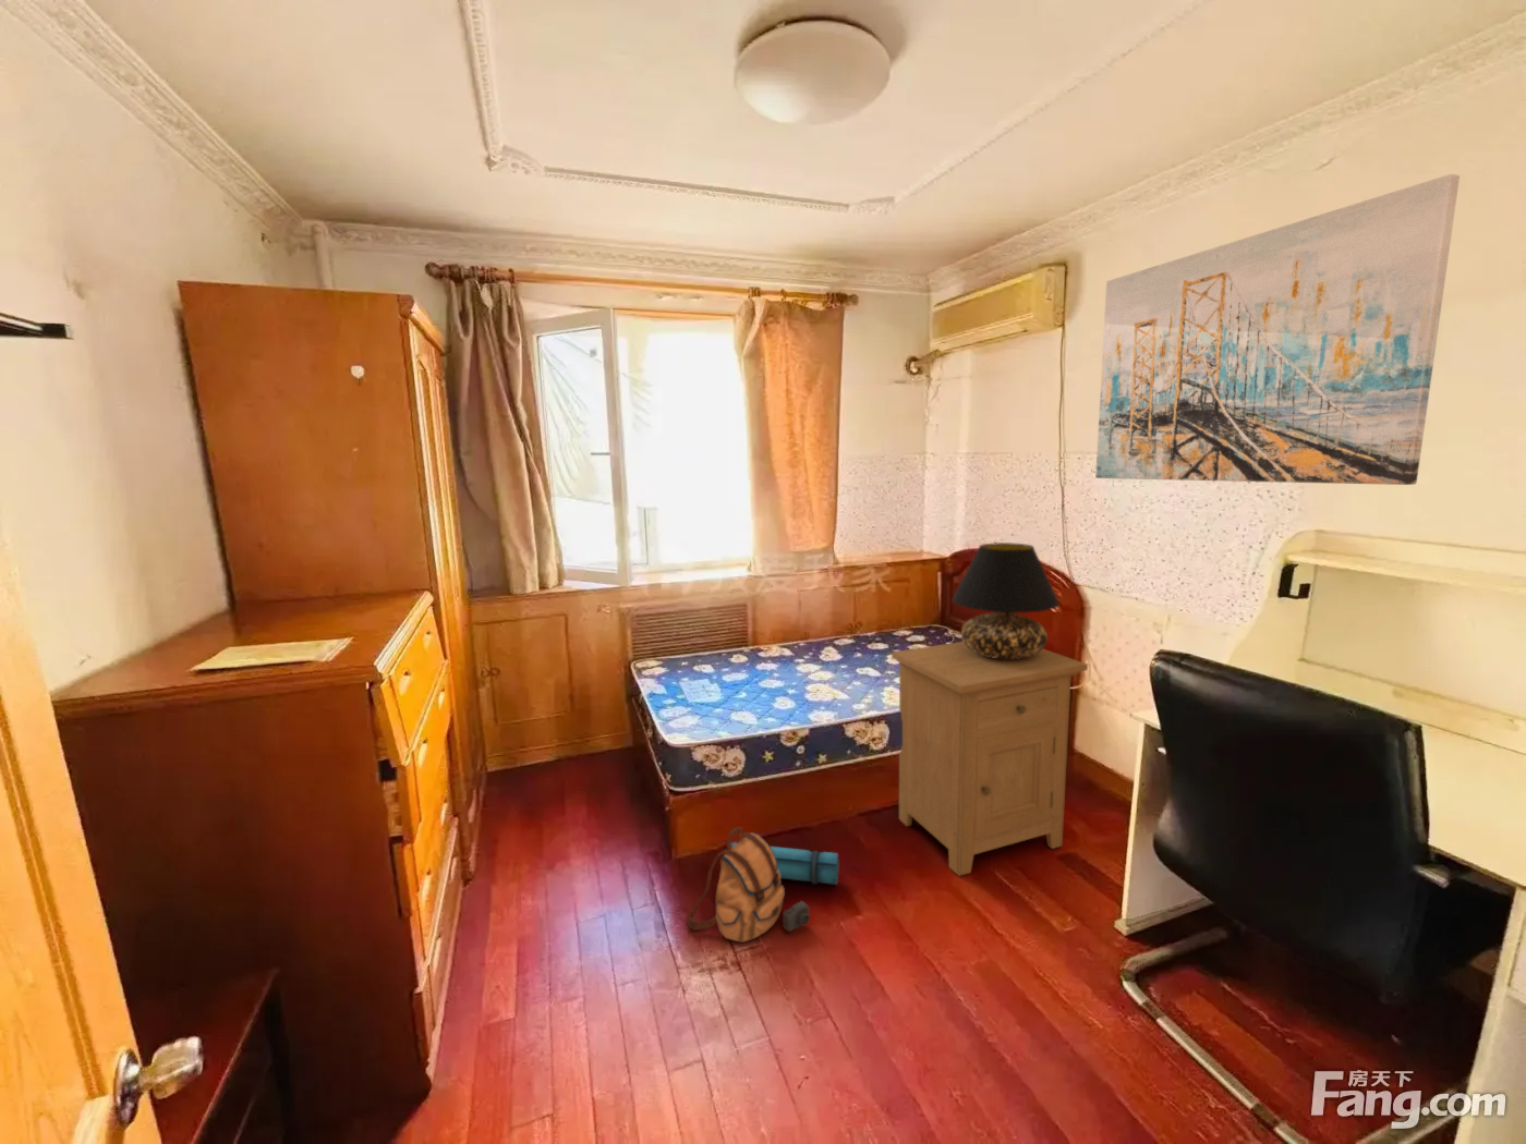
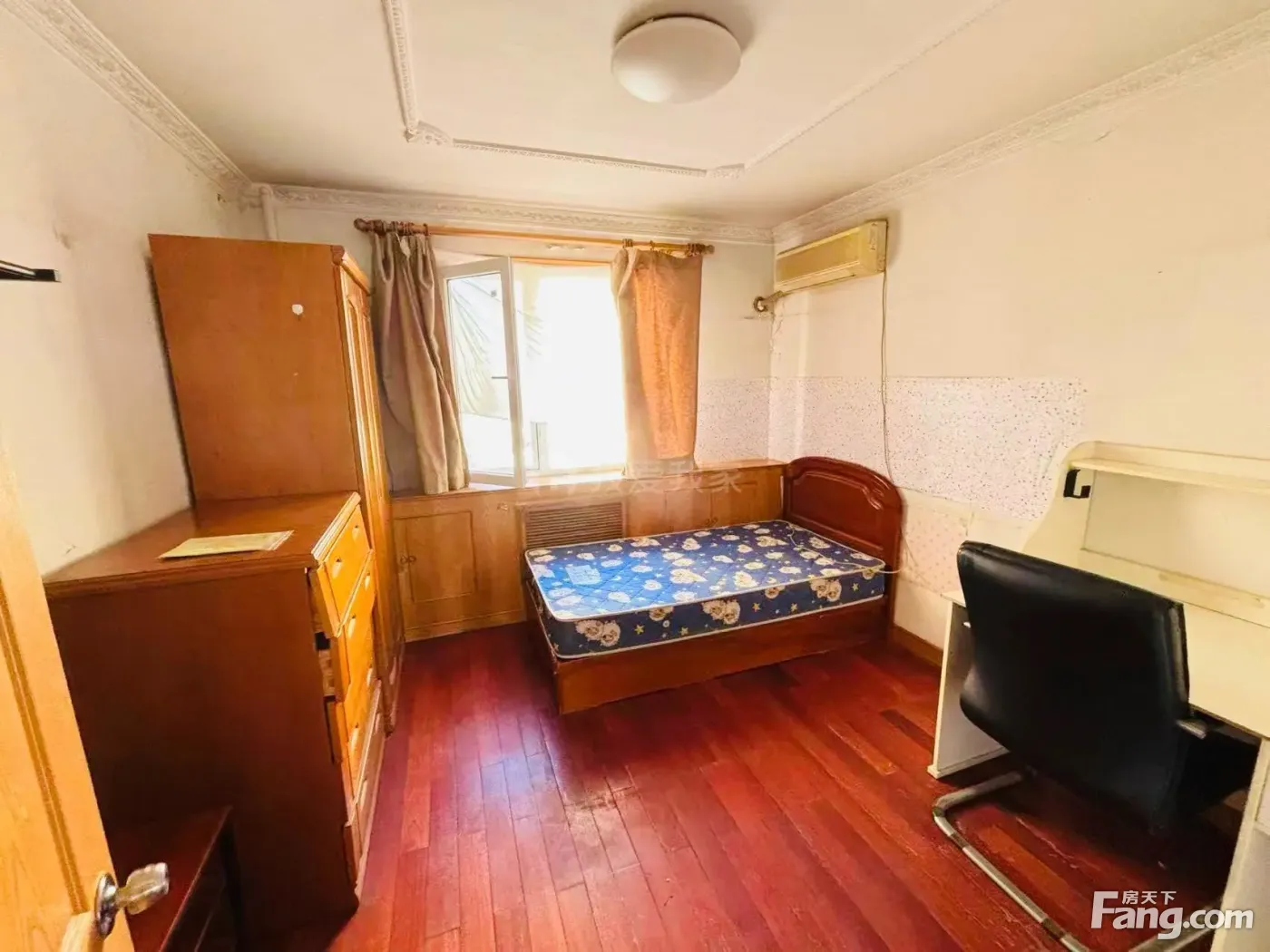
- nightstand [890,640,1089,877]
- backpack [685,826,840,943]
- wall art [1095,173,1461,485]
- table lamp [950,542,1061,660]
